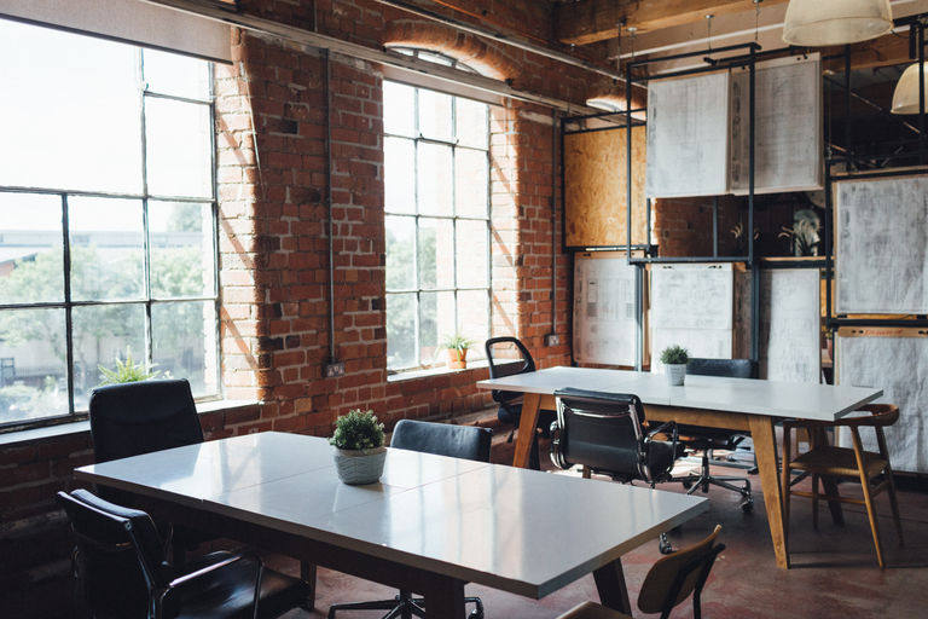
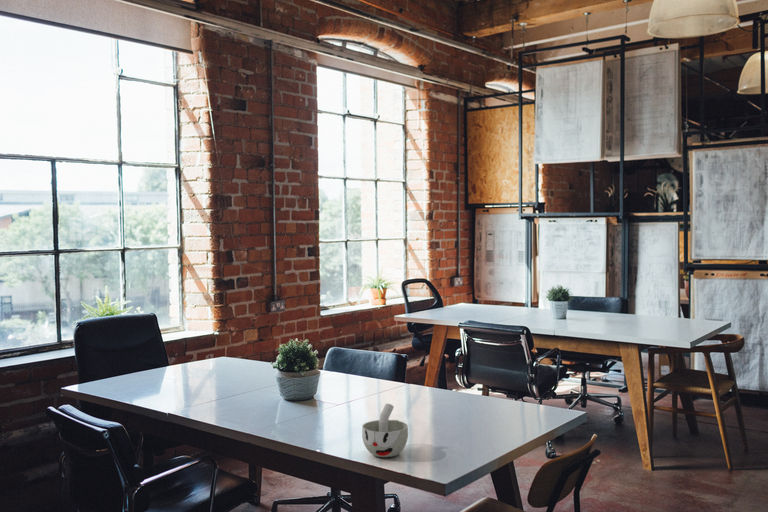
+ cup [361,403,409,458]
